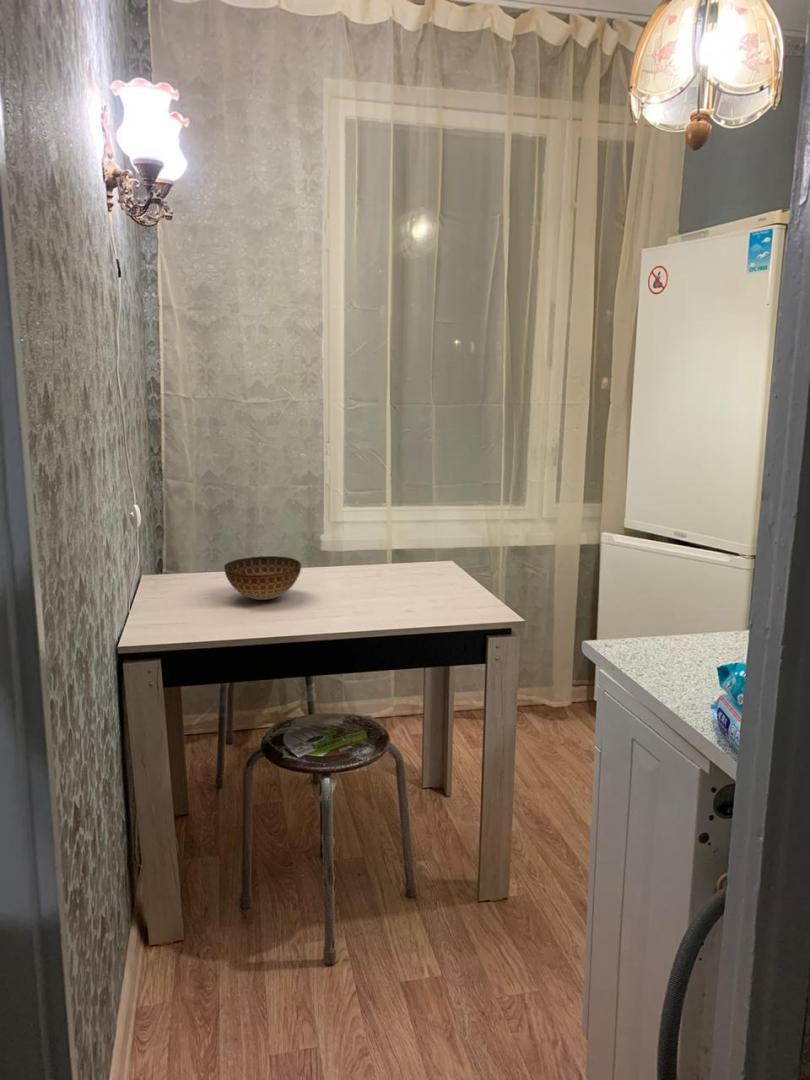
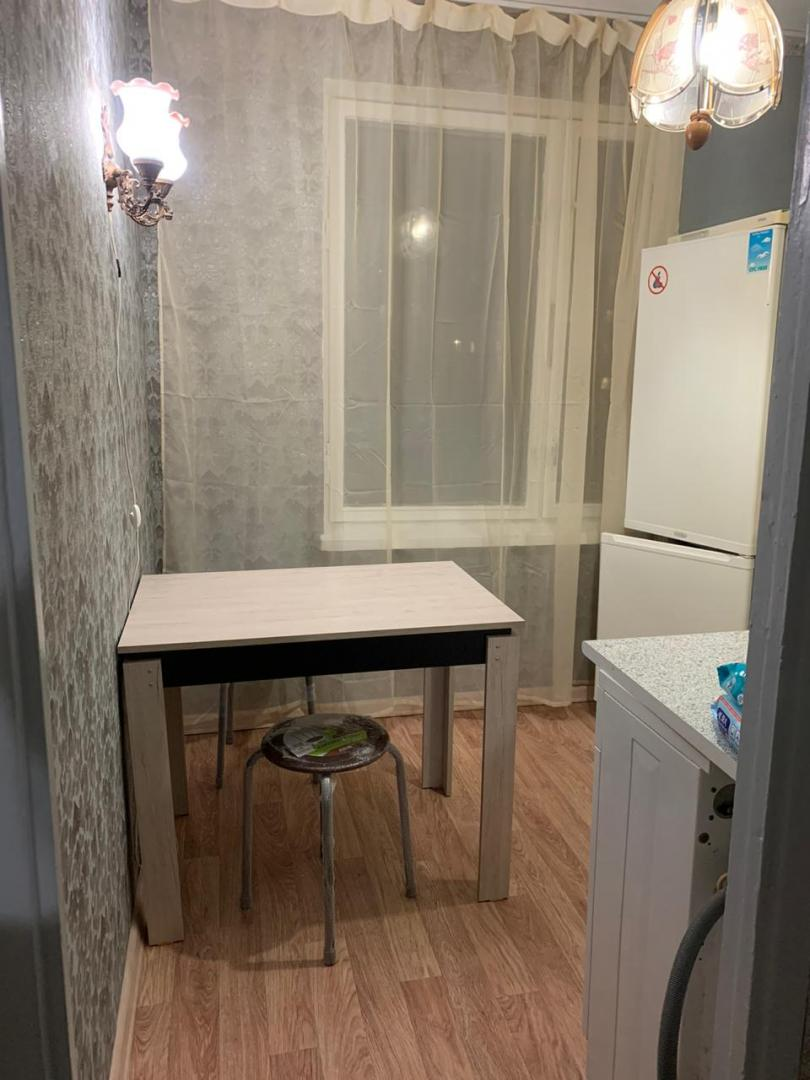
- bowl [223,555,302,601]
